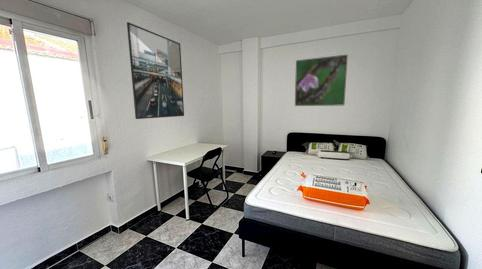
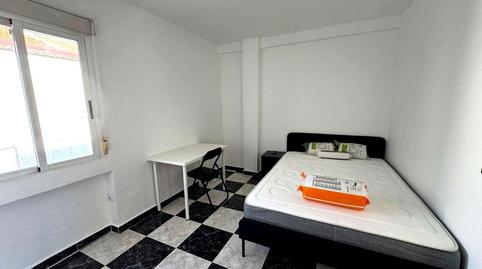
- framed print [294,54,349,107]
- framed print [126,21,185,120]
